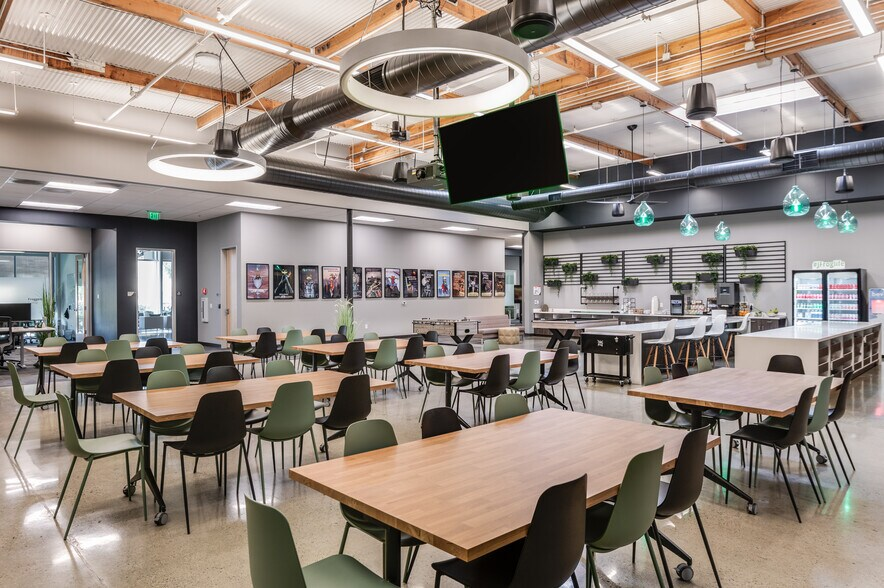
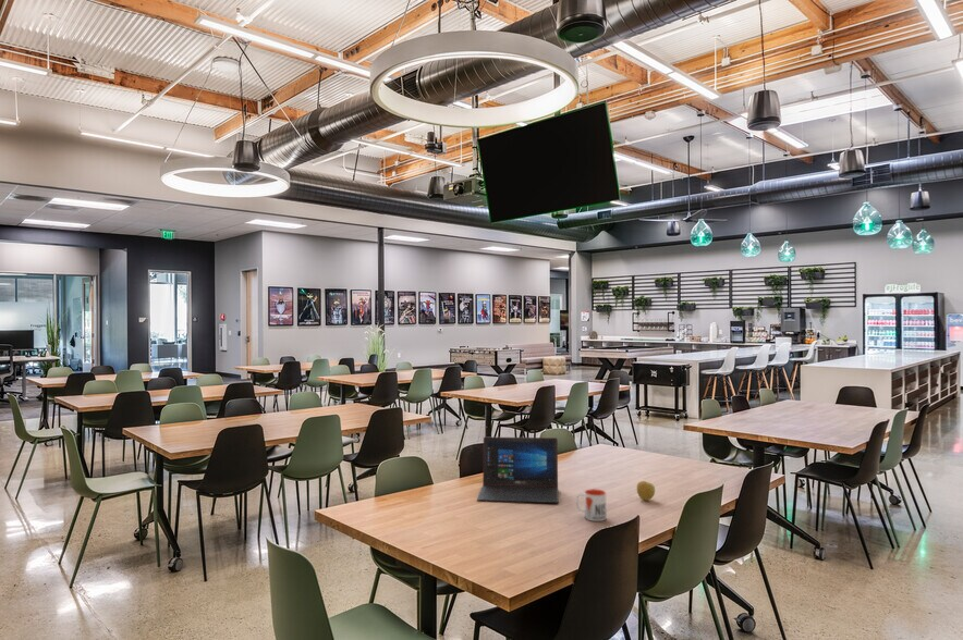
+ apple [635,480,656,502]
+ laptop [476,435,560,504]
+ mug [575,488,608,522]
